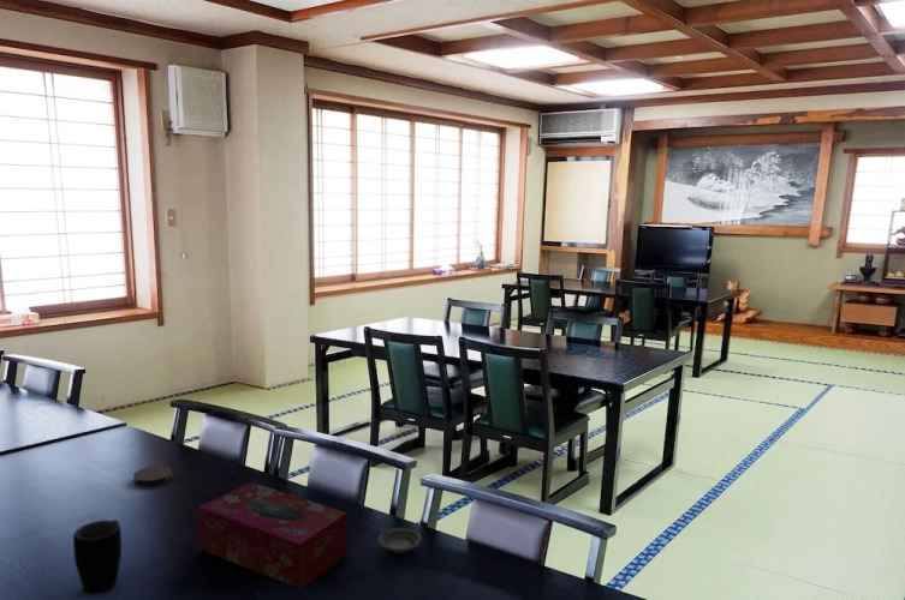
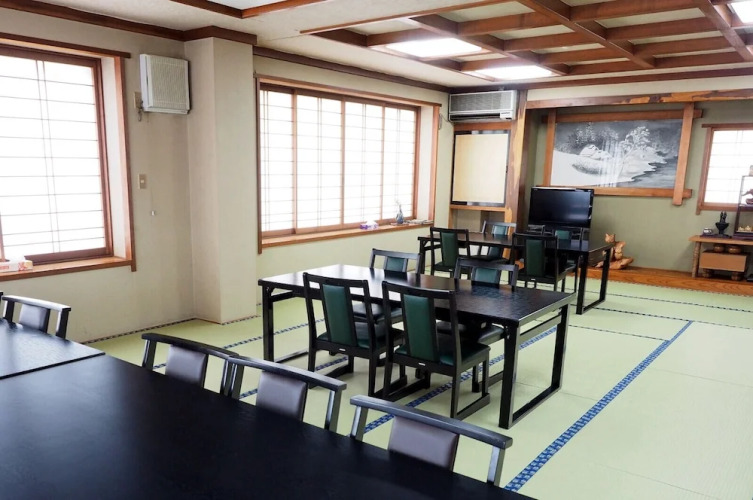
- mug [72,518,123,595]
- coaster [132,464,173,487]
- saucer [377,527,422,554]
- tissue box [197,481,349,589]
